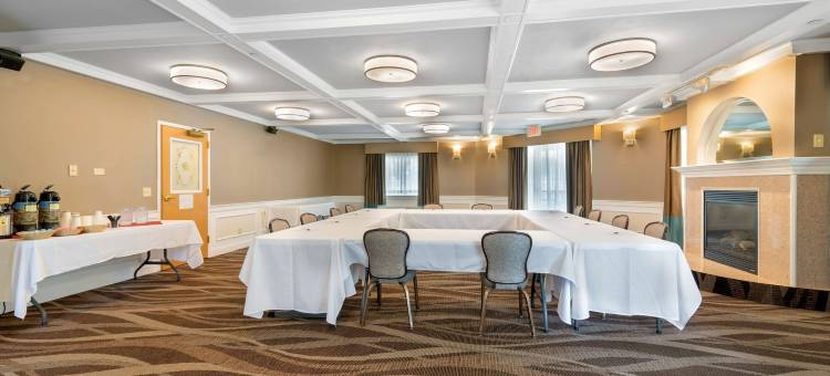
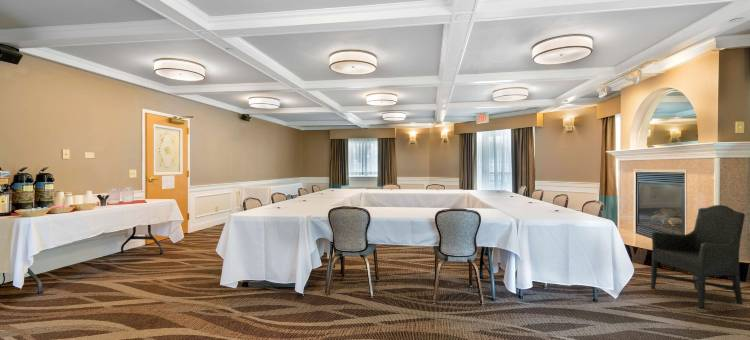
+ chair [650,204,746,309]
